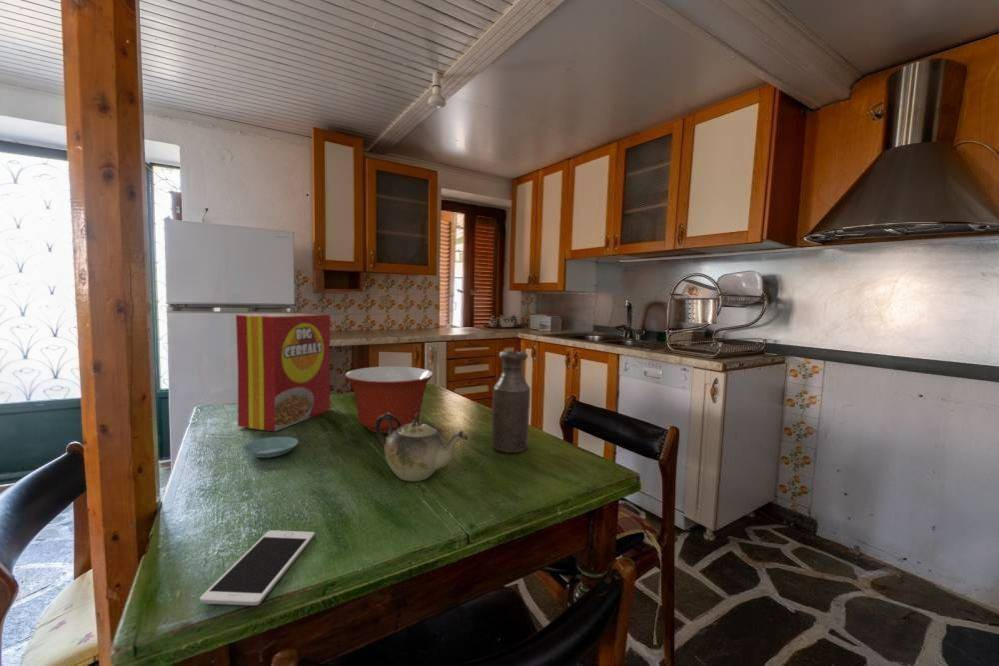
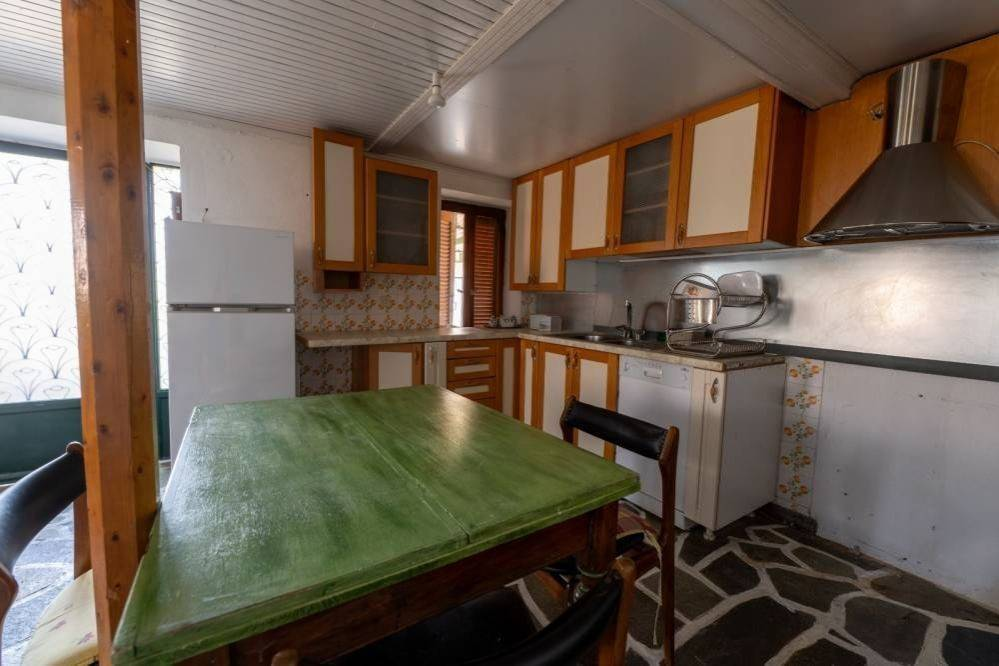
- saucer [242,436,299,459]
- cereal box [235,312,331,432]
- mixing bowl [344,366,434,434]
- bottle [491,350,531,454]
- teapot [375,413,469,482]
- cell phone [199,529,316,606]
